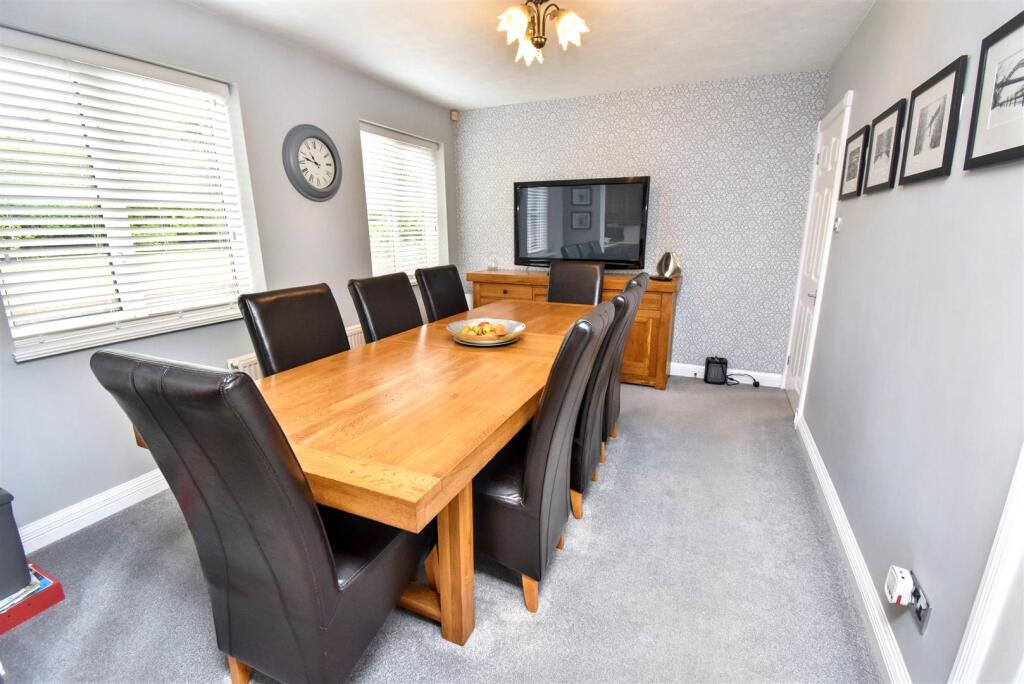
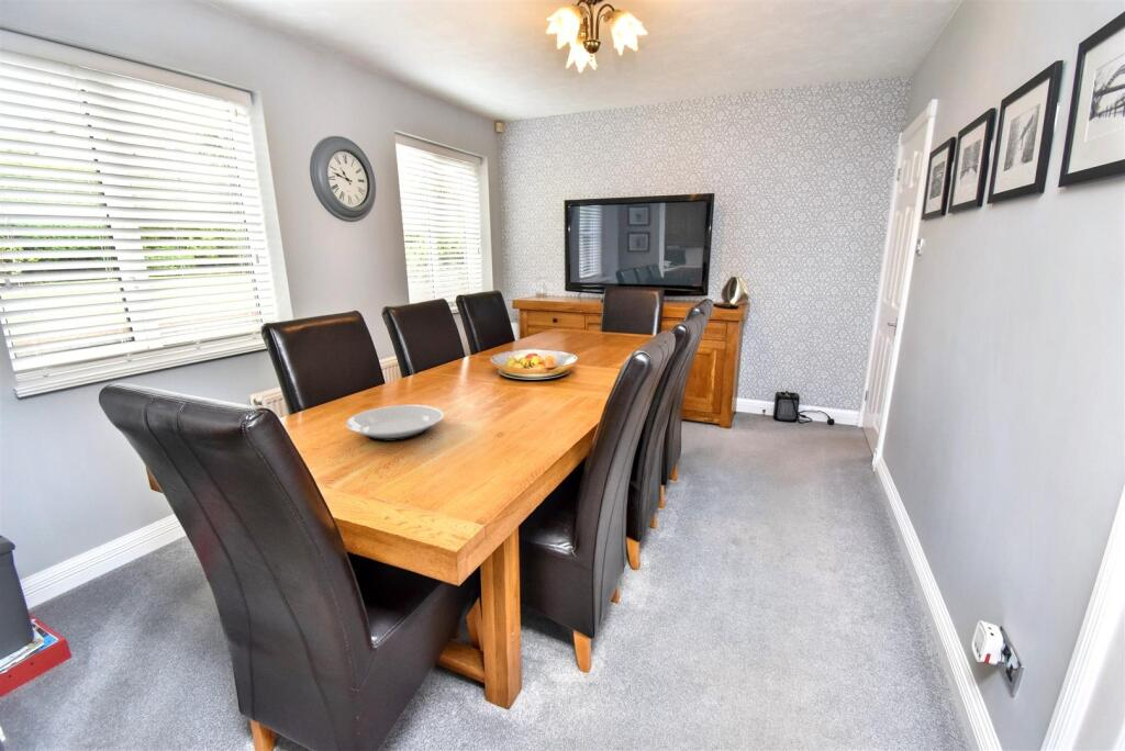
+ plate [345,404,444,442]
